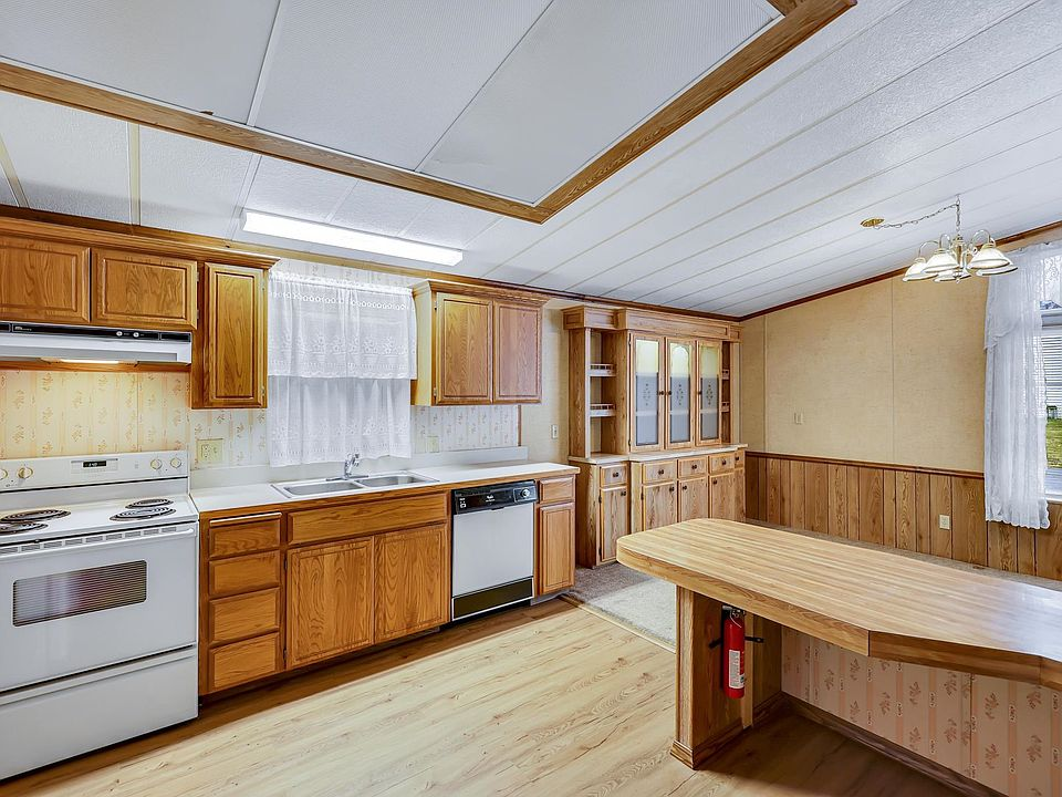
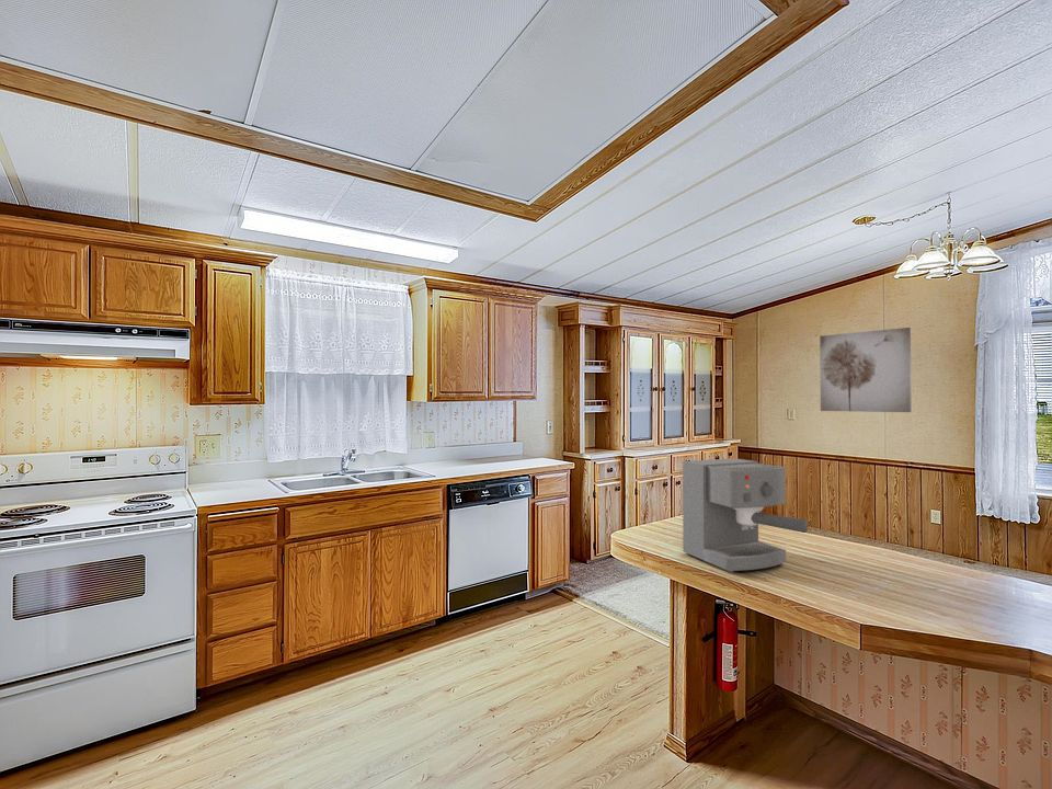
+ coffee maker [682,457,809,574]
+ wall art [819,327,912,413]
